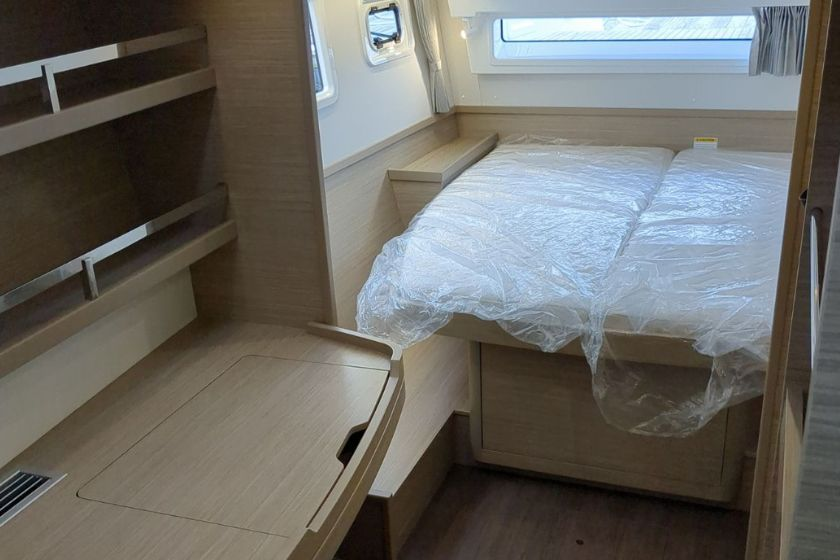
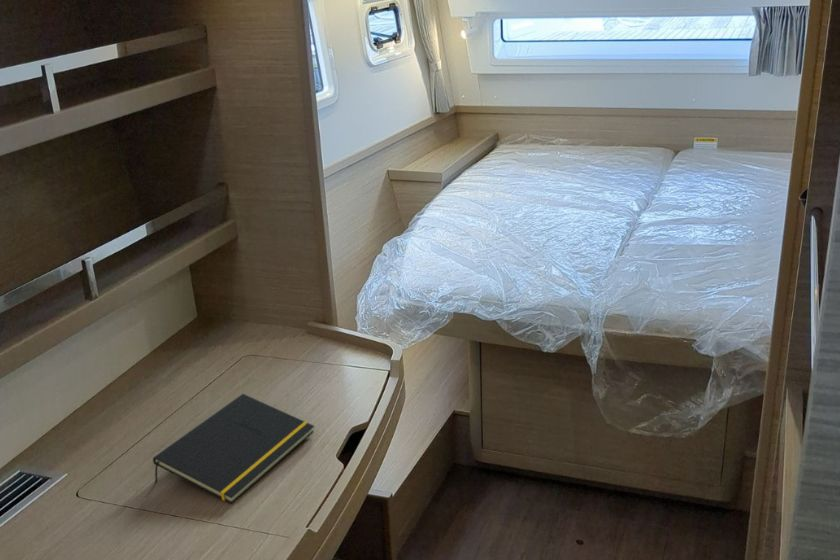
+ notepad [152,393,315,505]
